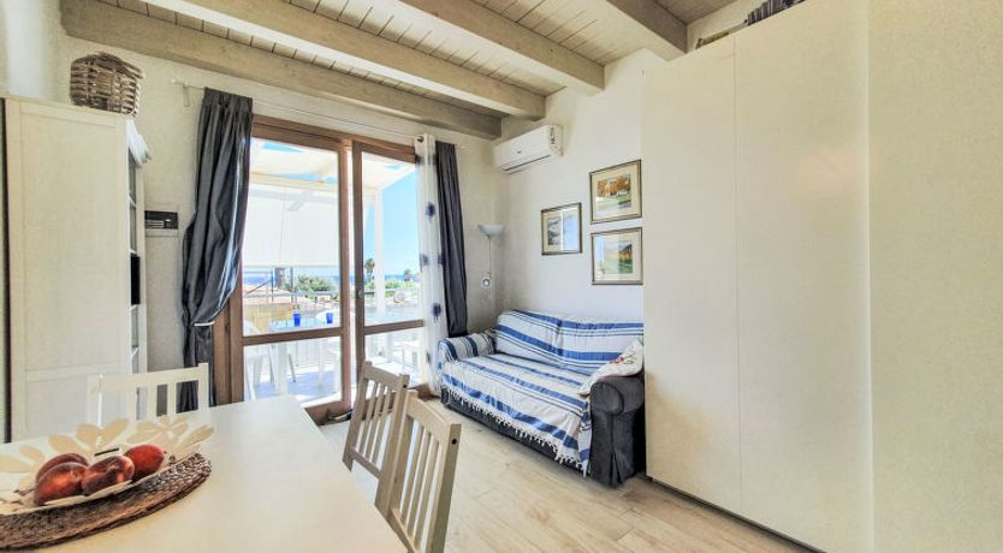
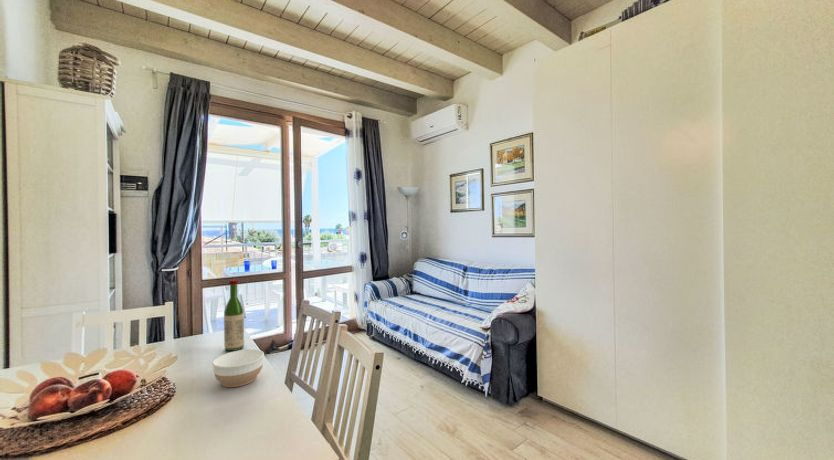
+ wine bottle [223,279,245,352]
+ bowl [212,348,265,388]
